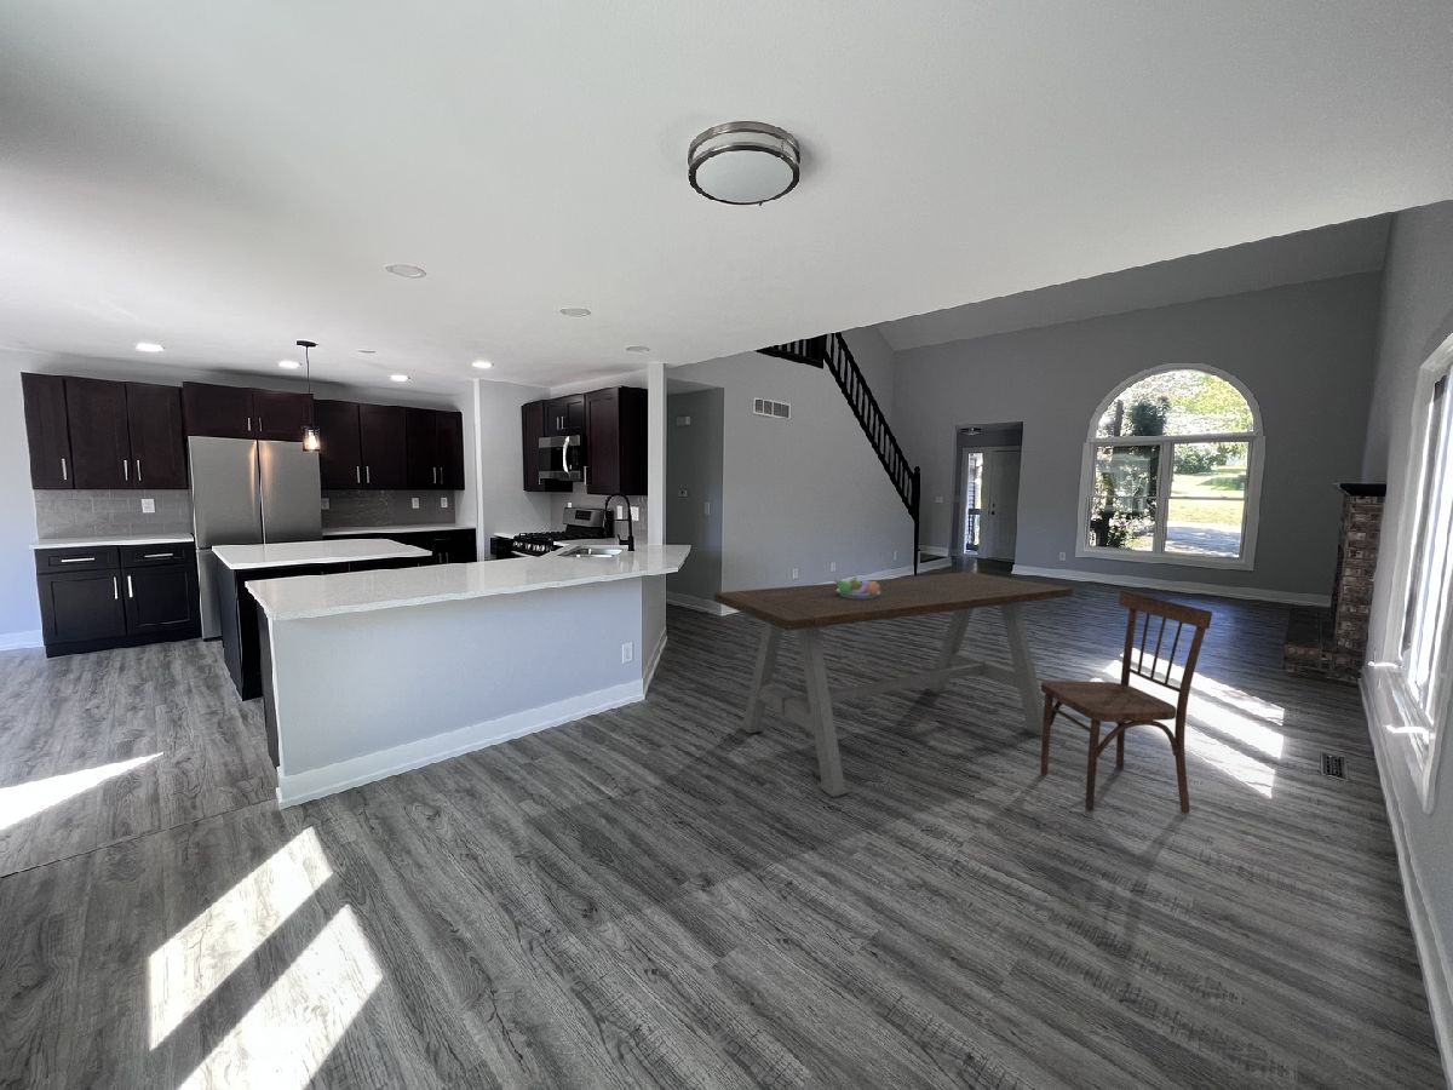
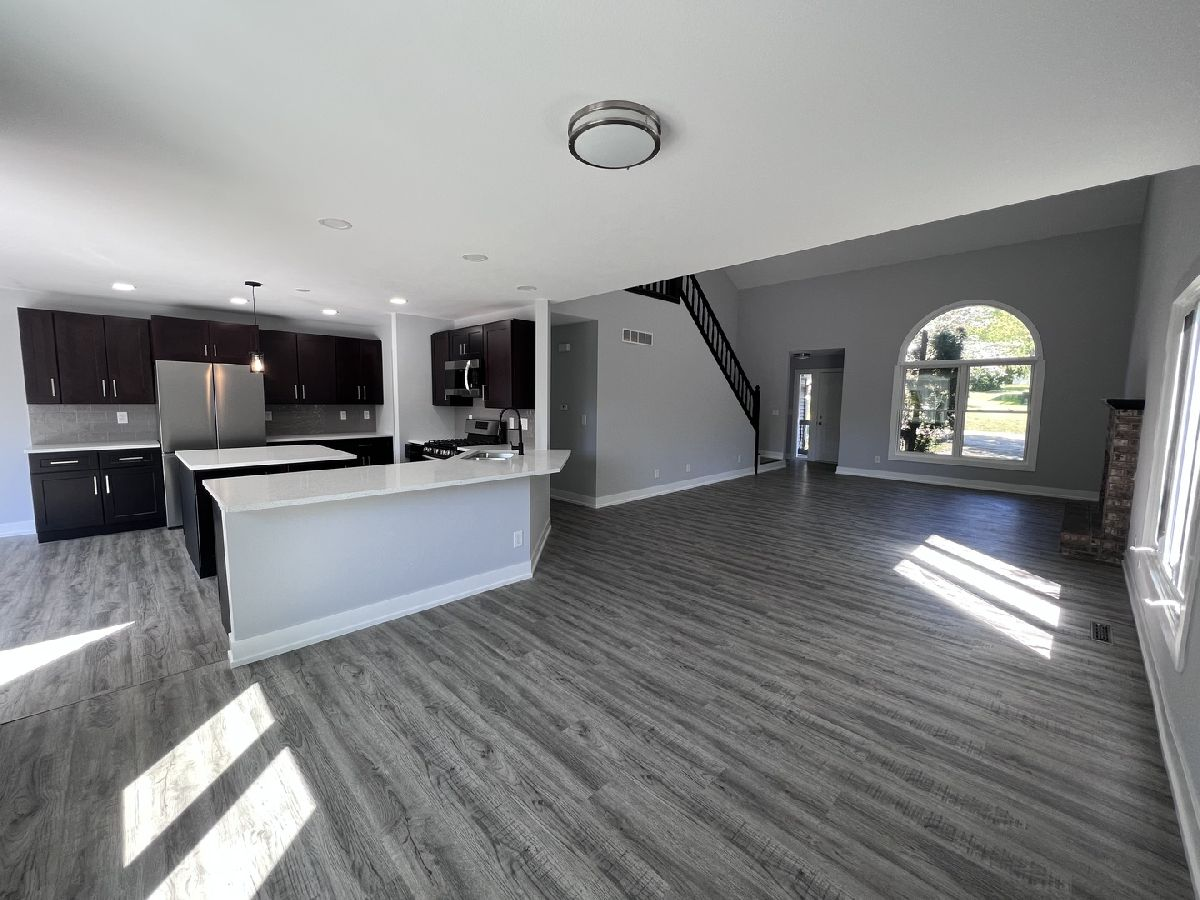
- dining table [713,570,1074,798]
- fruit bowl [833,575,880,598]
- dining chair [1040,589,1213,813]
